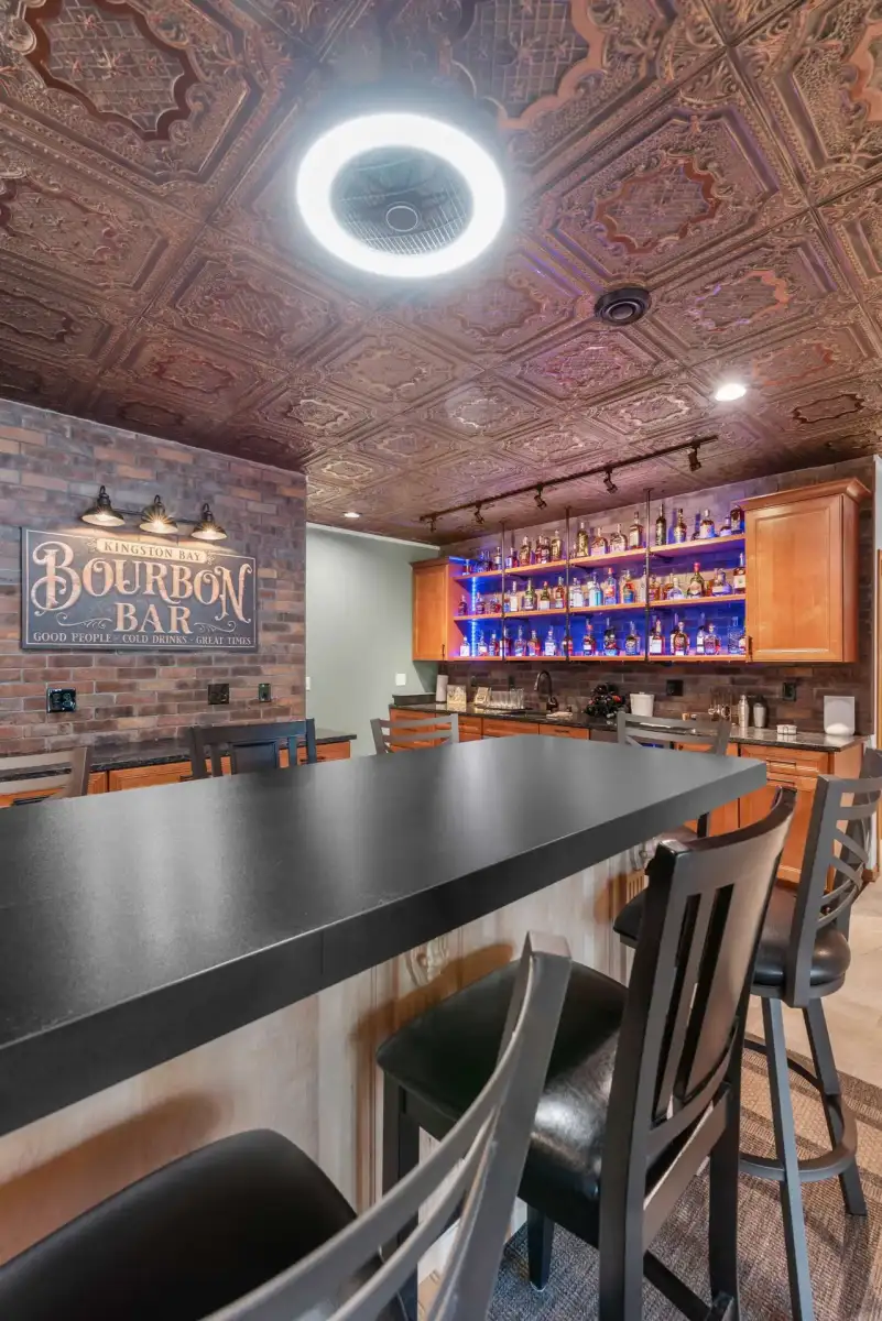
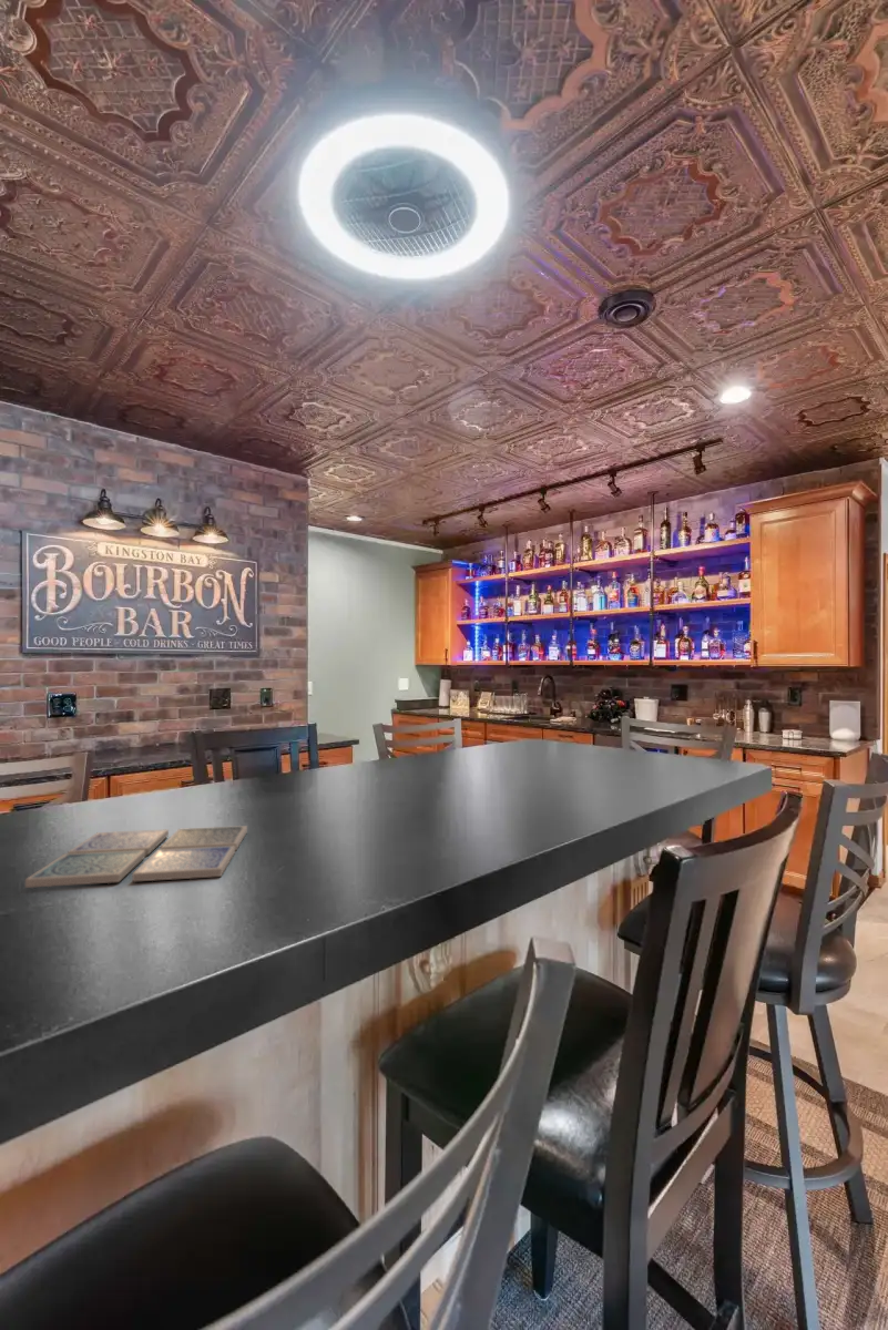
+ drink coaster [24,825,248,889]
